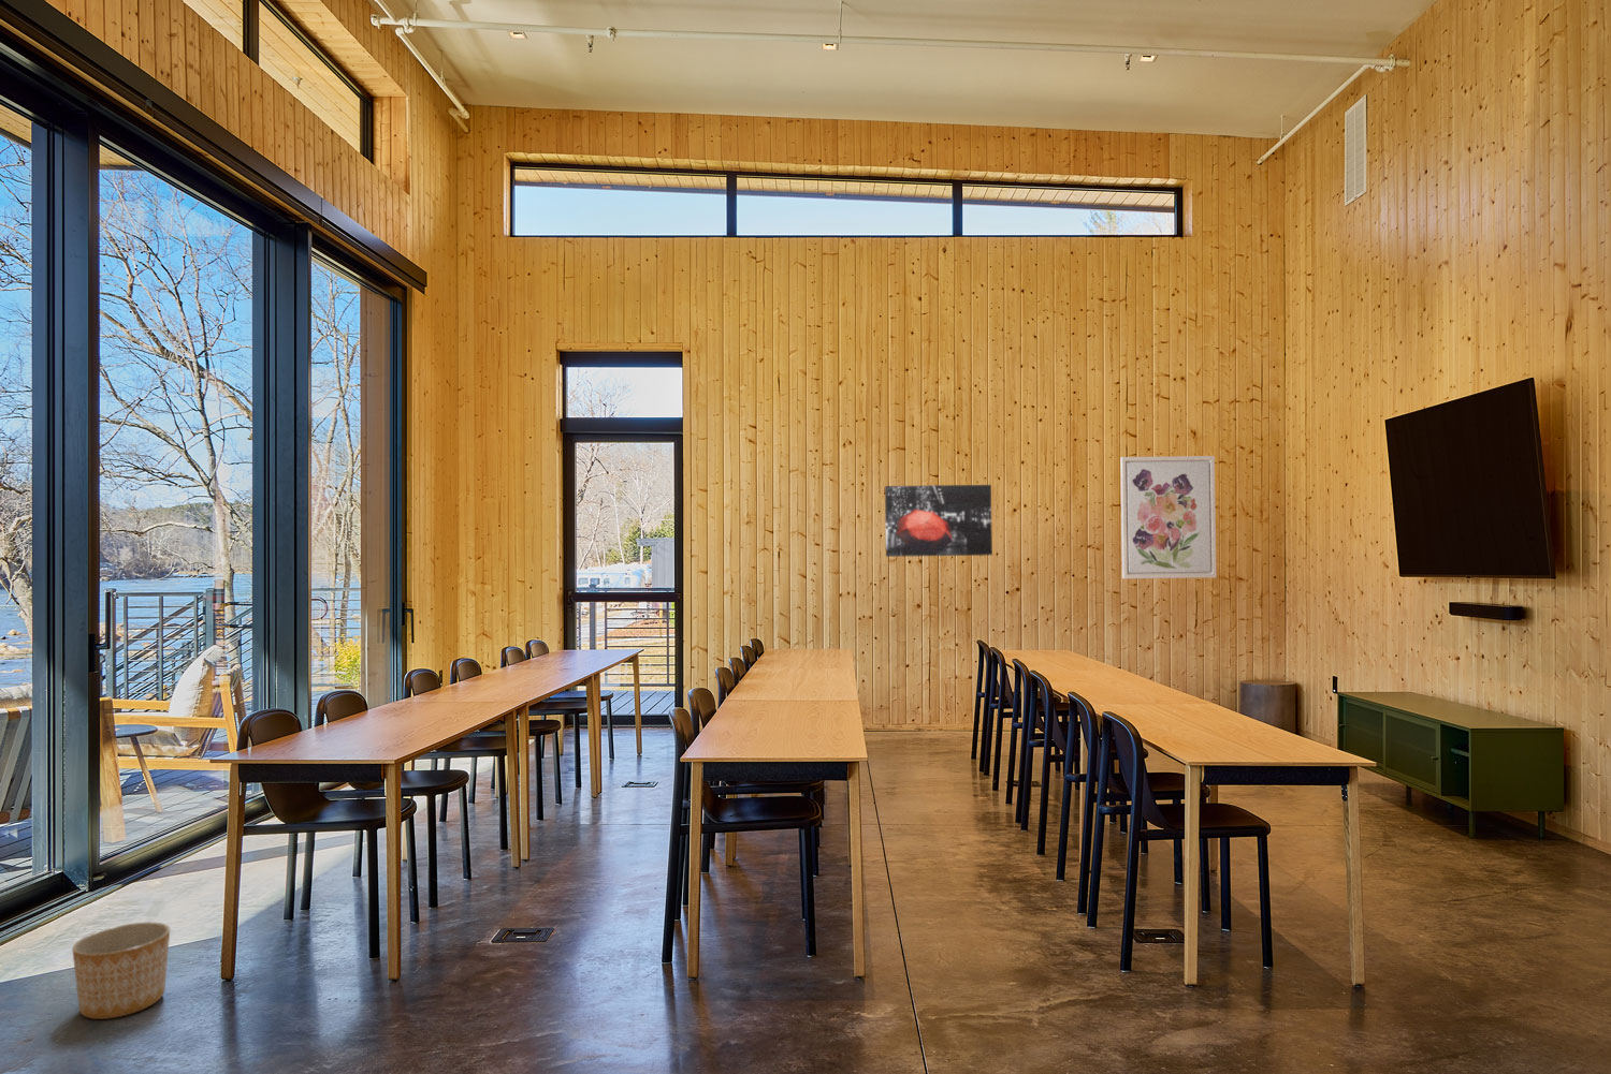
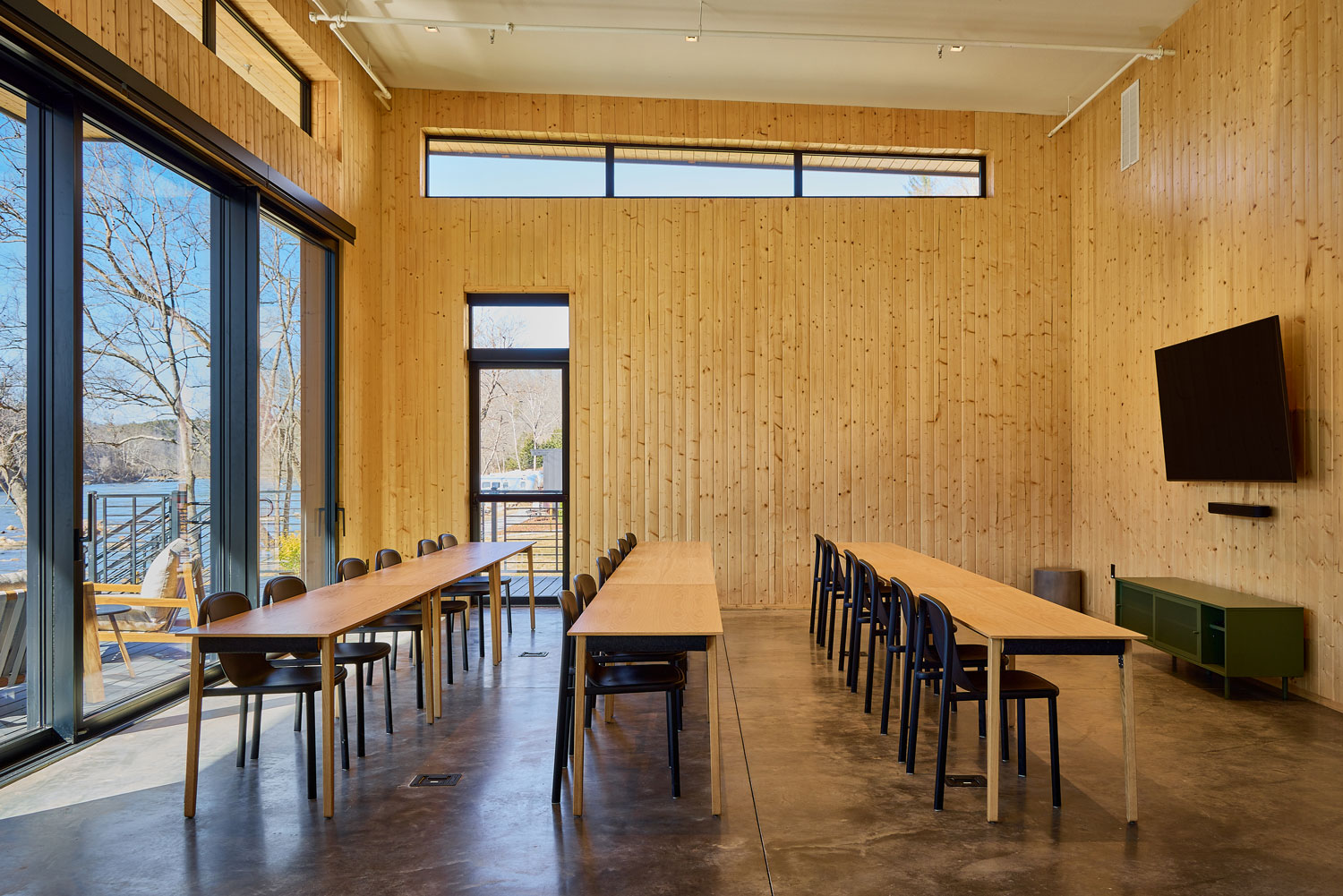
- planter [71,921,170,1020]
- wall art [884,484,993,557]
- wall art [1119,455,1218,579]
